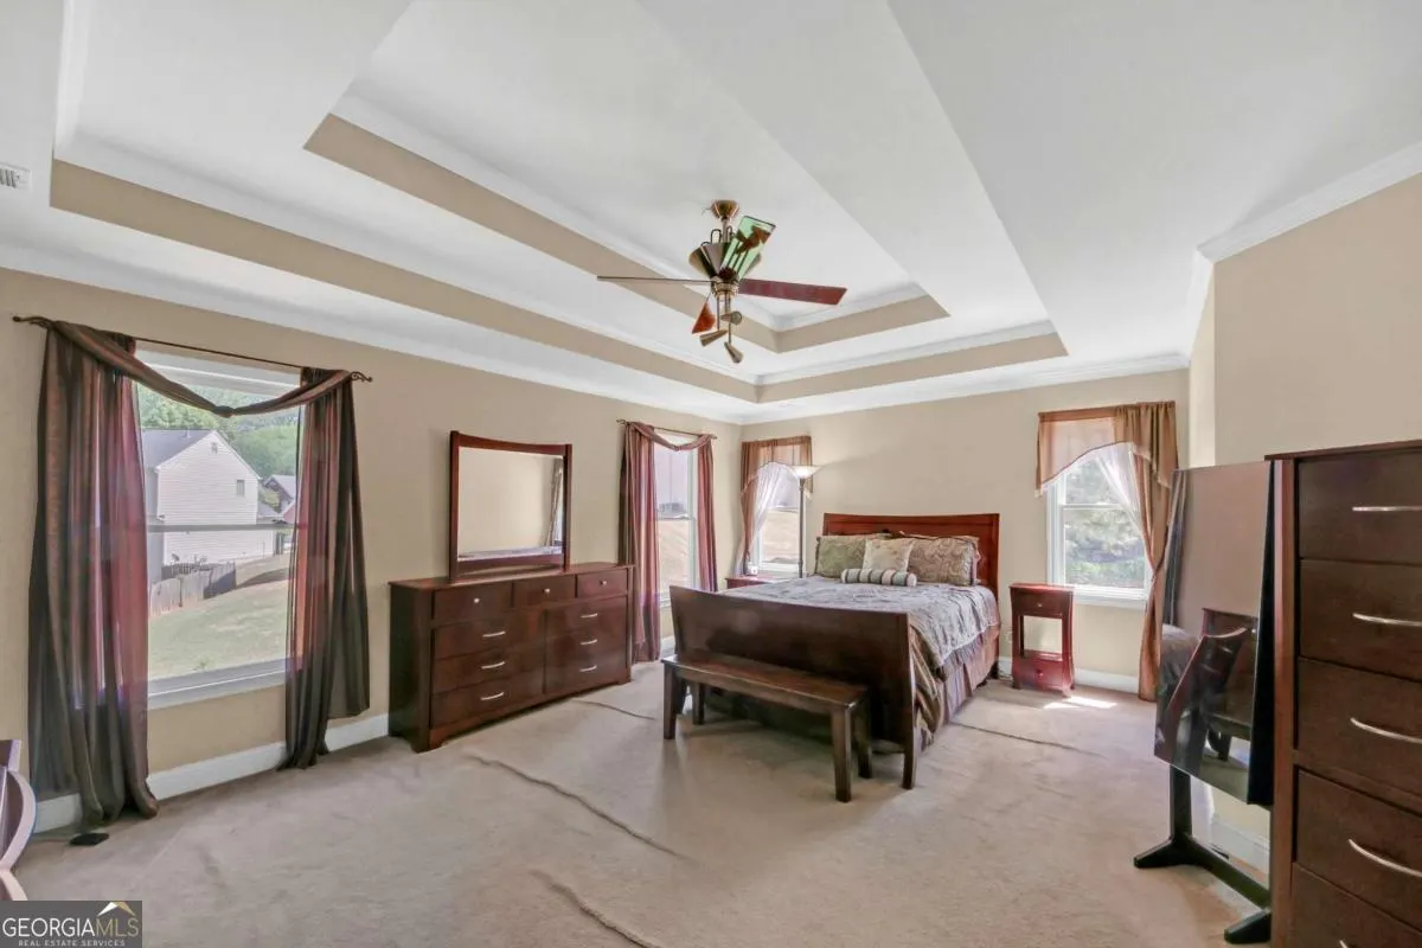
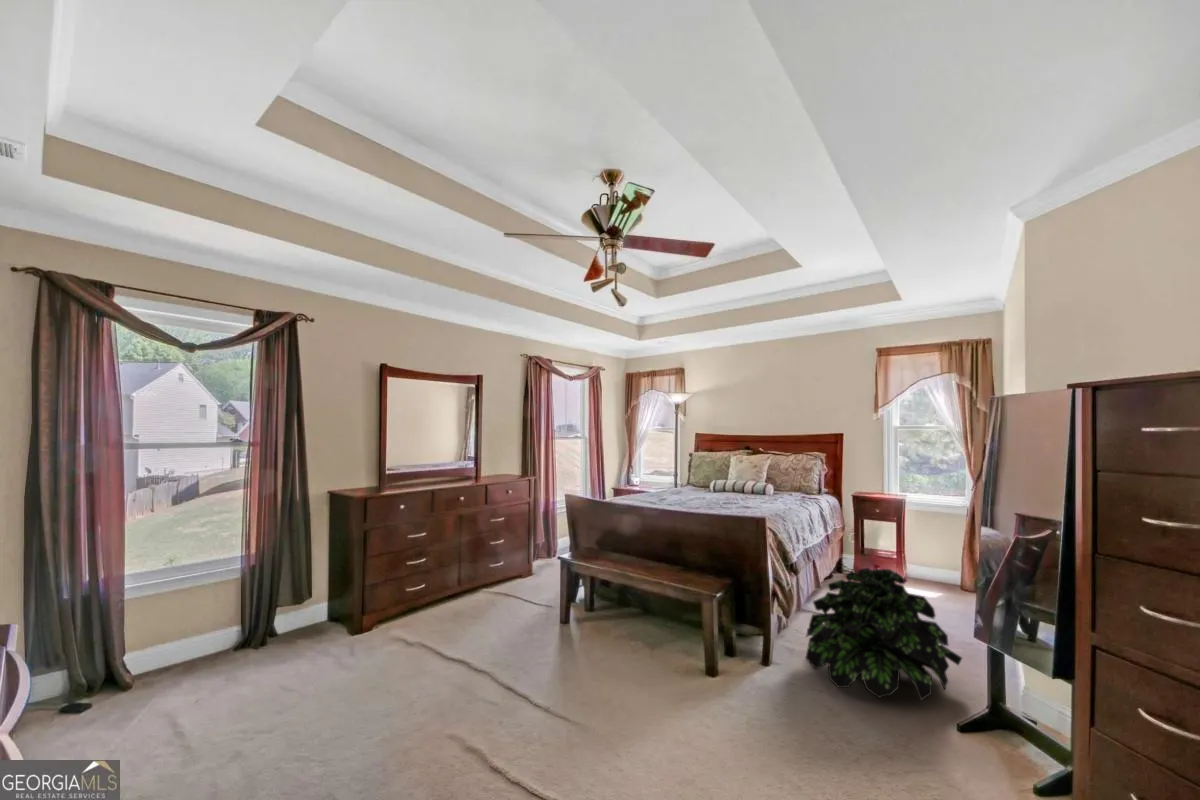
+ potted plant [804,567,963,702]
